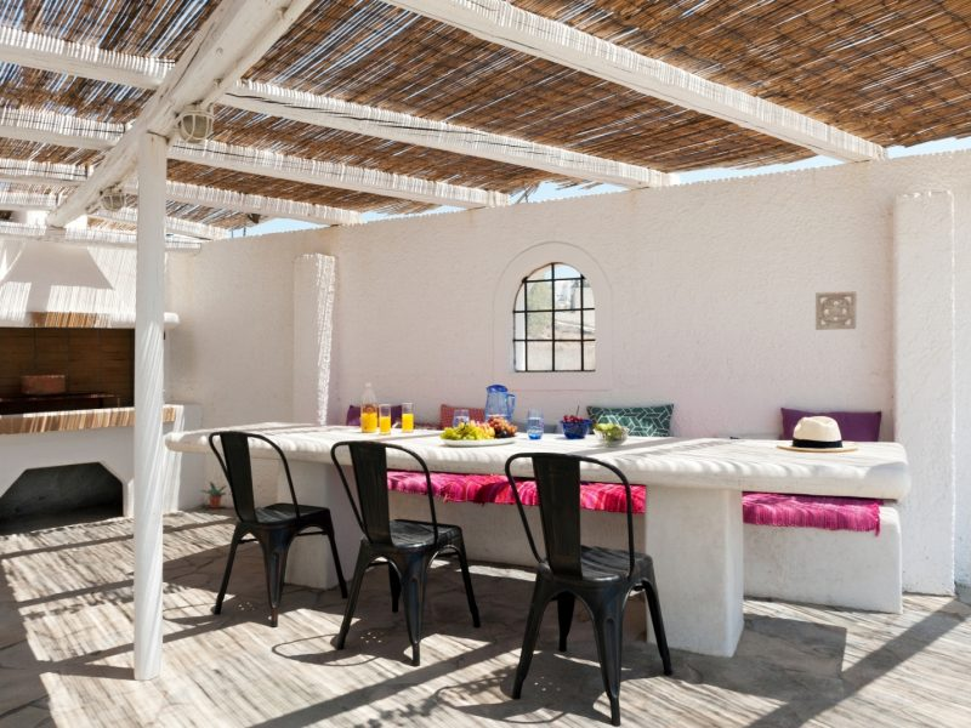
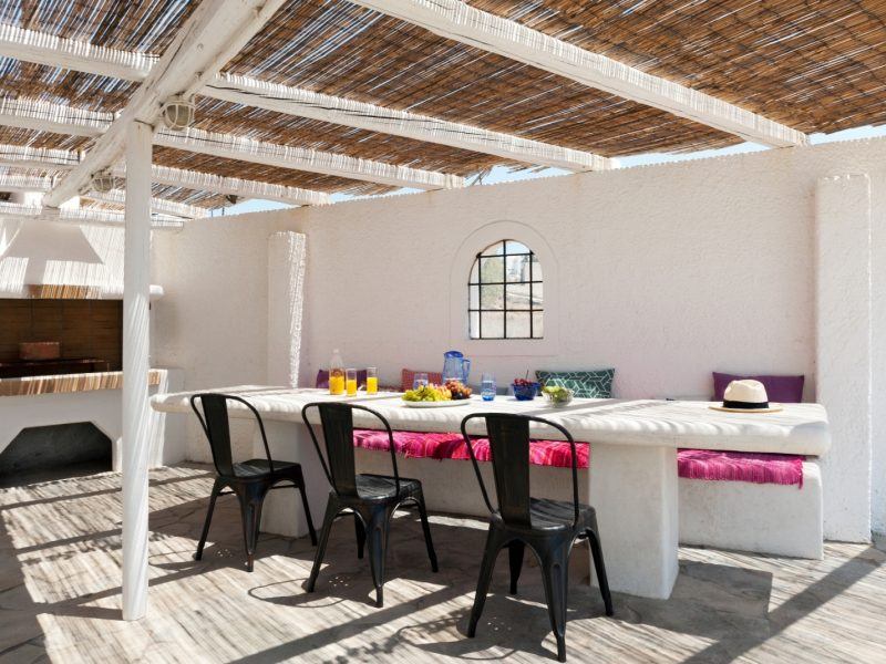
- wall ornament [814,290,858,331]
- potted plant [198,480,232,510]
